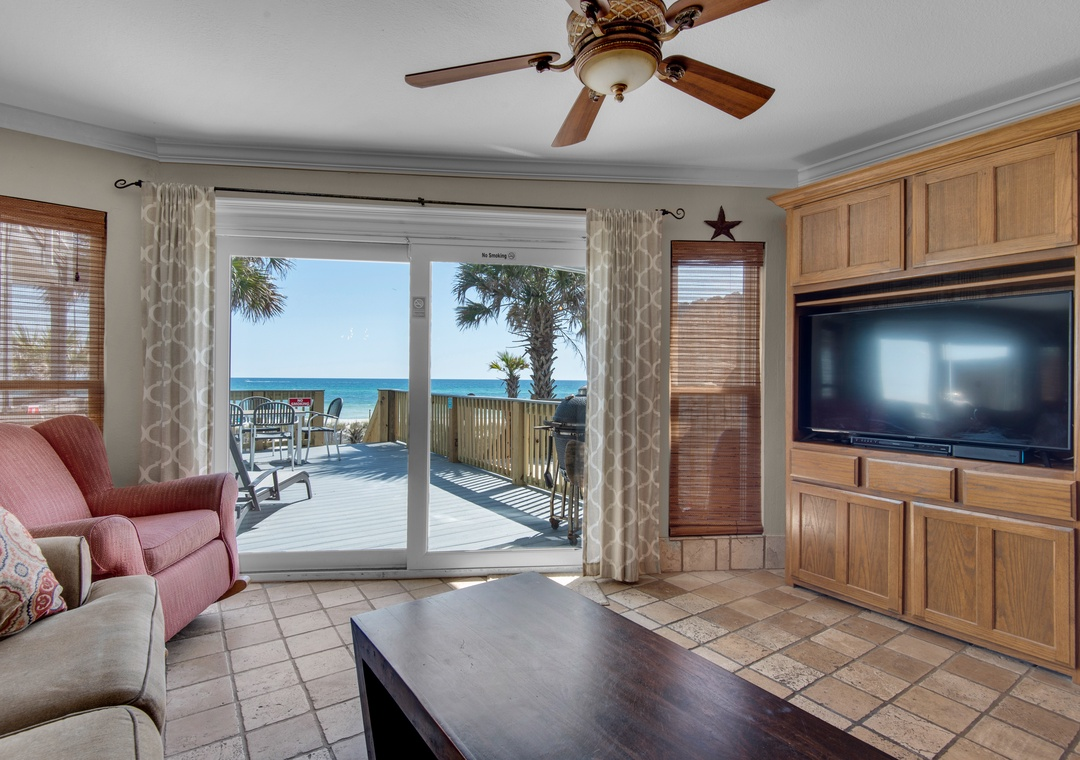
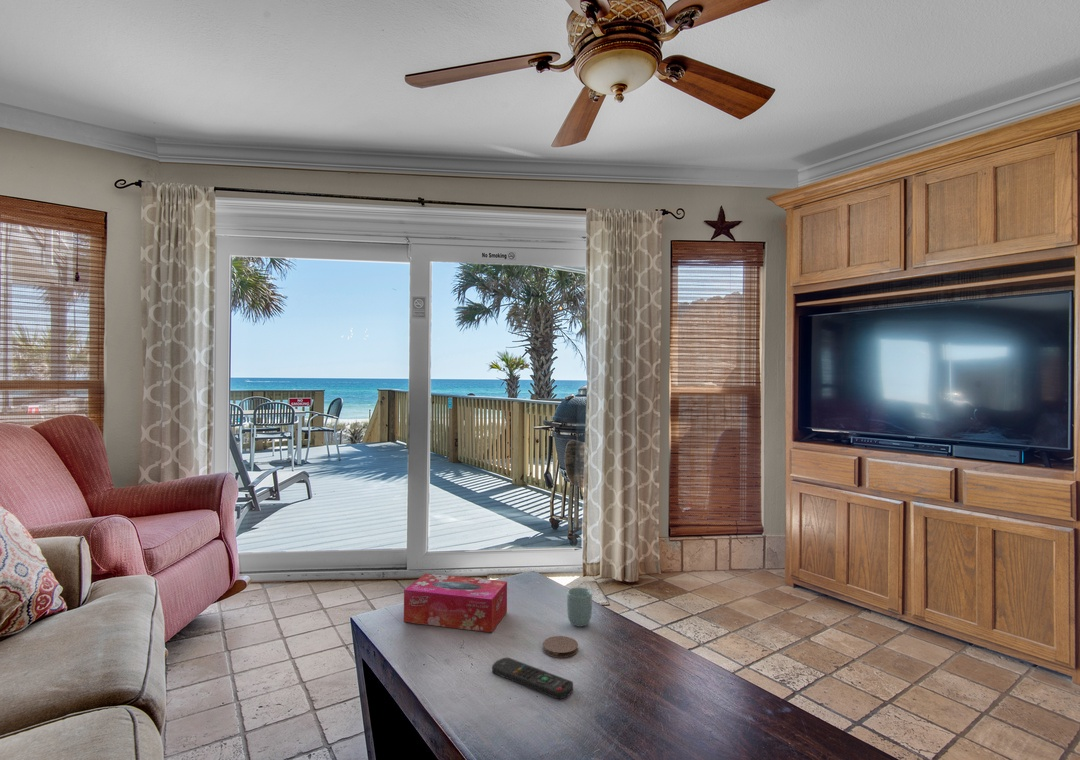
+ coaster [542,635,579,659]
+ tissue box [403,573,508,633]
+ cup [566,586,593,628]
+ remote control [491,657,574,700]
